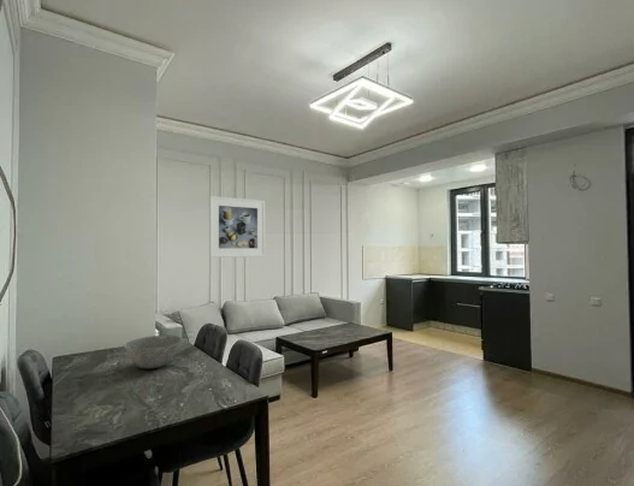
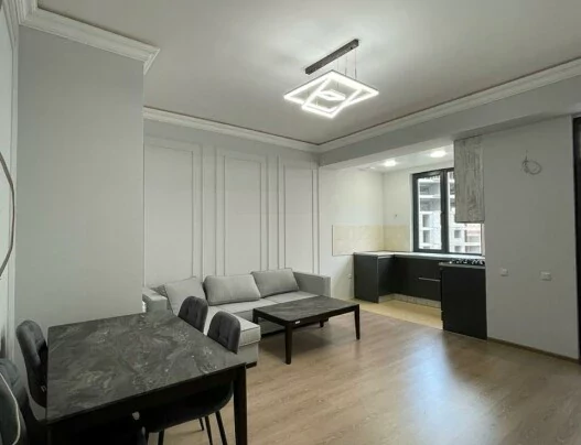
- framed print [208,195,266,259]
- bowl [123,334,183,369]
